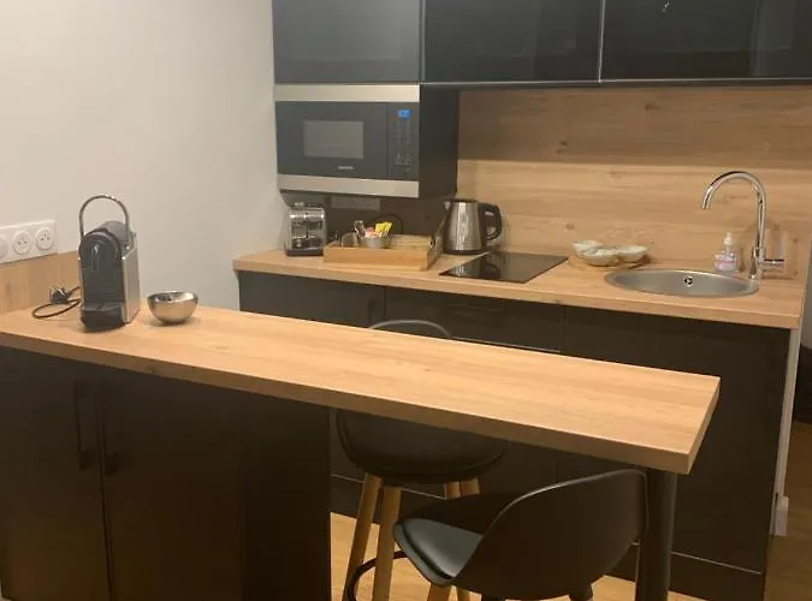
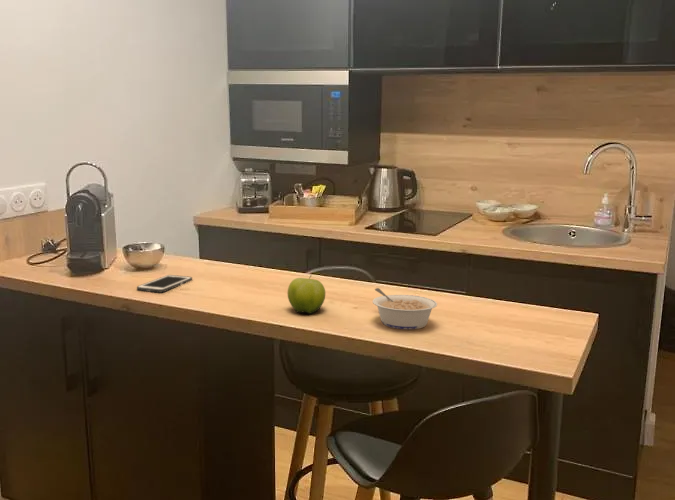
+ fruit [287,274,326,315]
+ cell phone [136,274,193,294]
+ legume [371,287,438,330]
